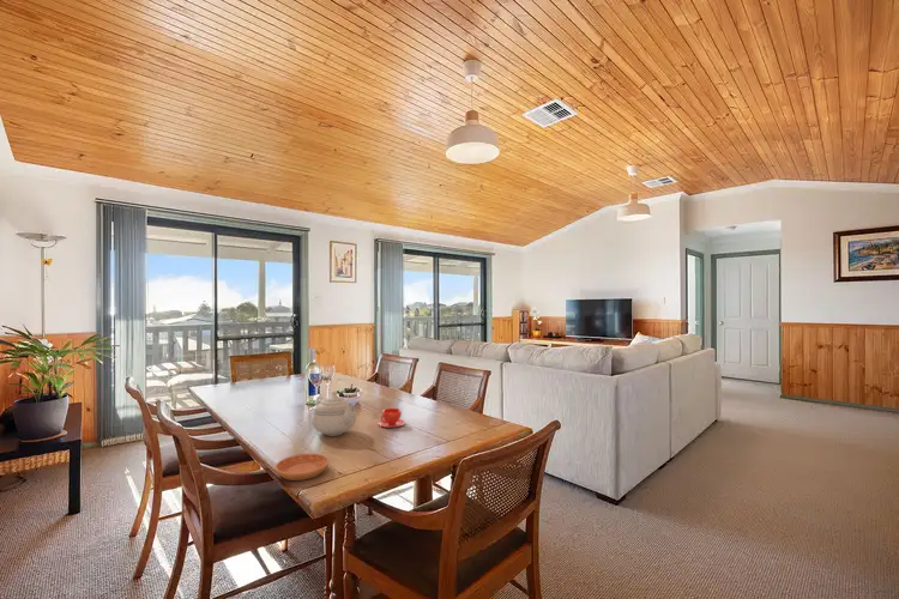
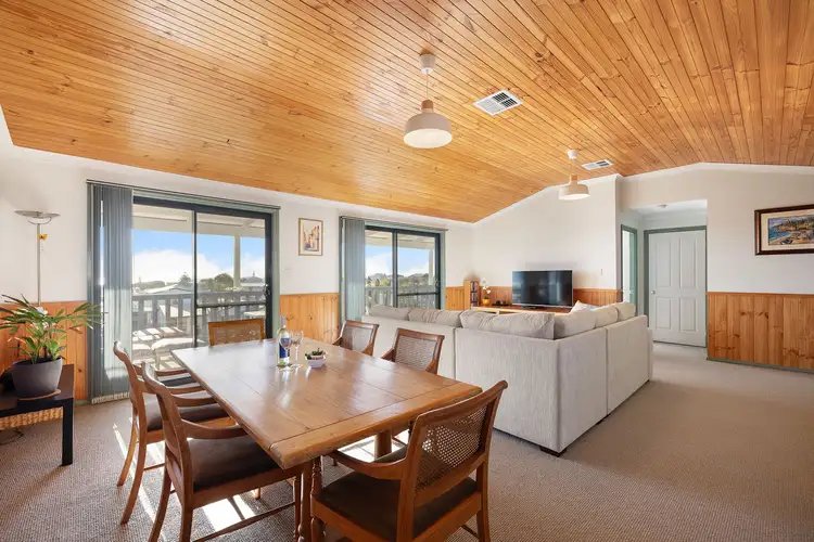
- saucer [274,453,331,482]
- teapot [310,389,357,437]
- teacup [378,407,406,429]
